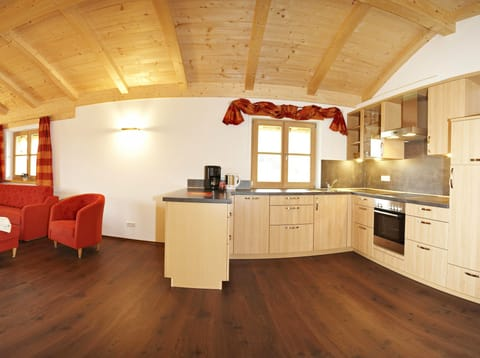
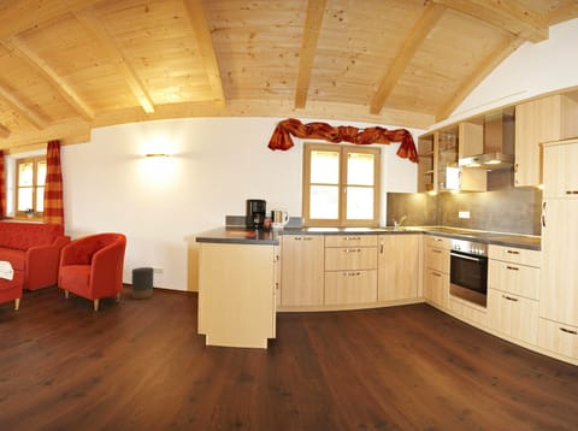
+ trash can [130,266,155,300]
